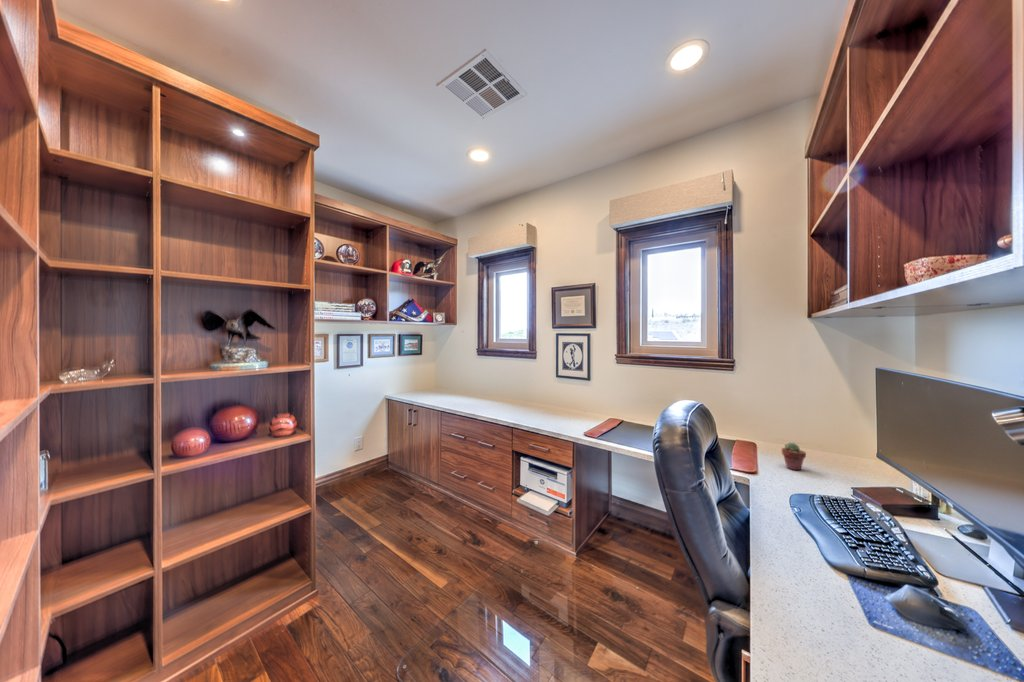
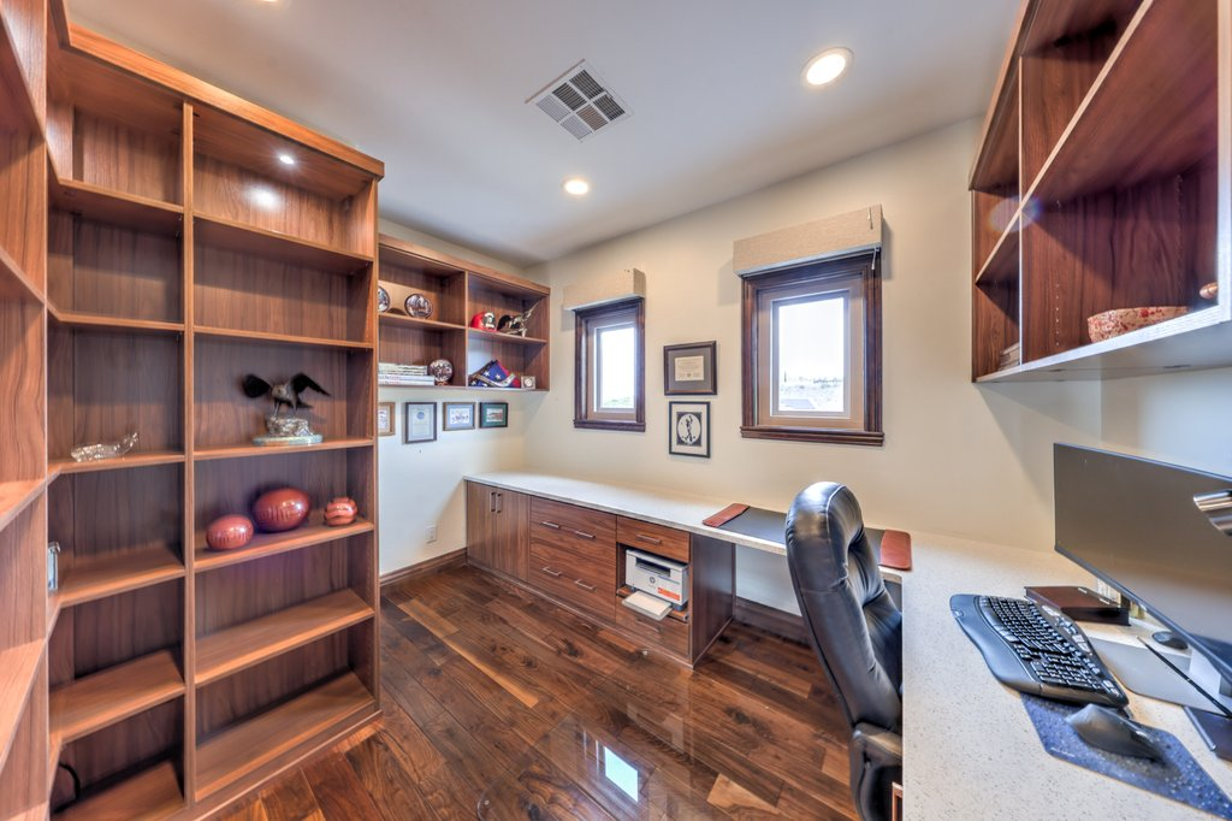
- potted succulent [781,441,807,471]
